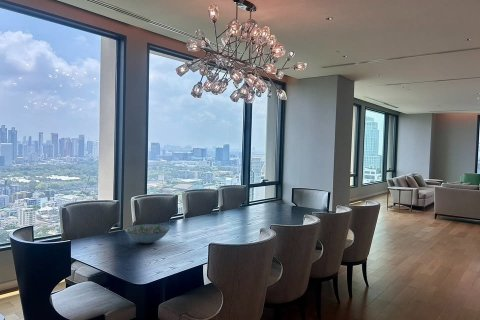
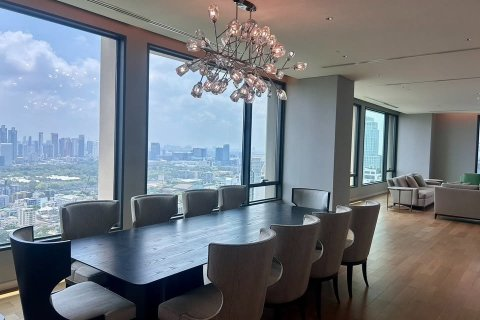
- decorative bowl [124,223,171,244]
